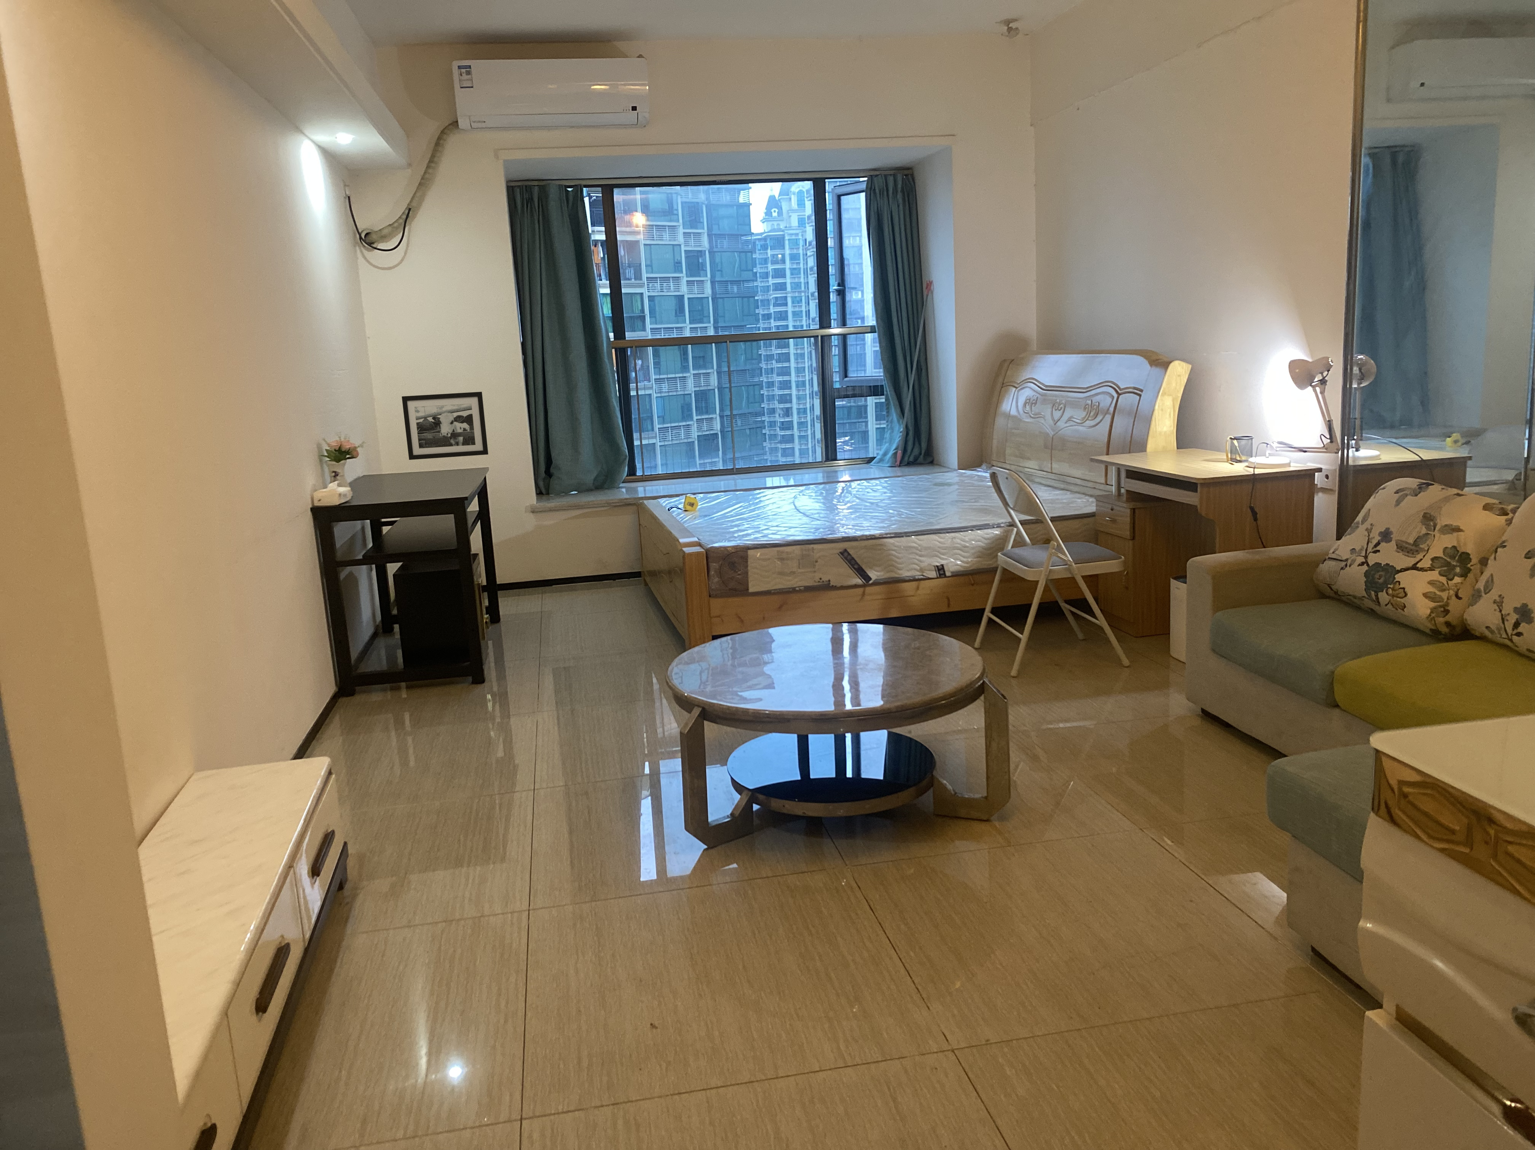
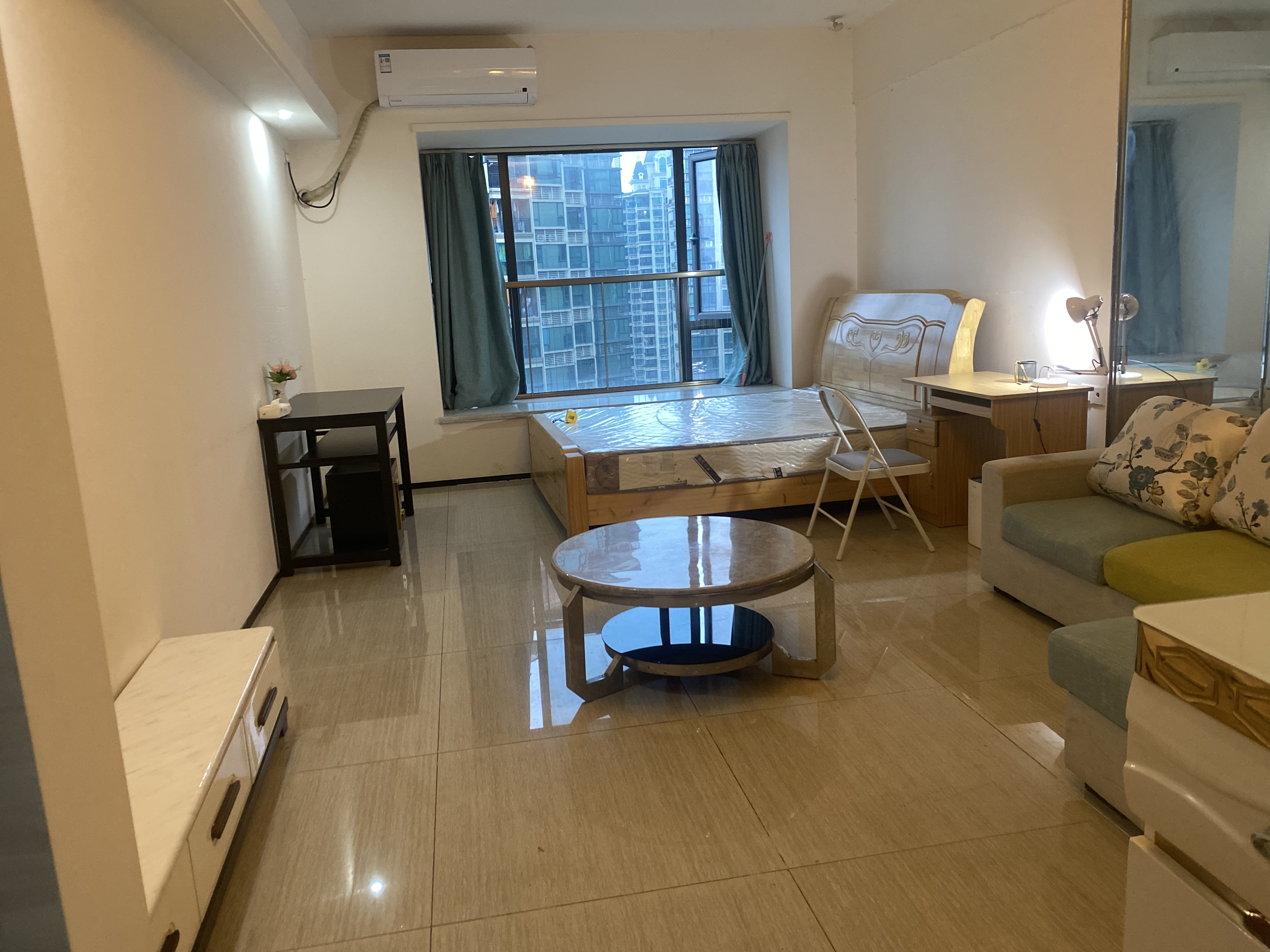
- picture frame [401,391,488,460]
